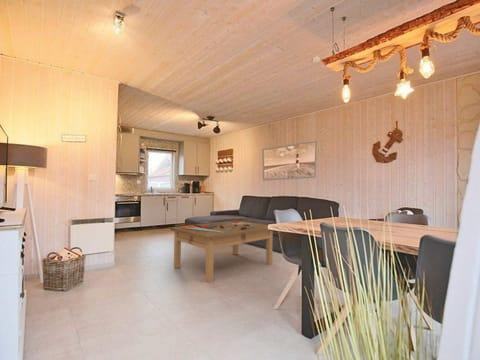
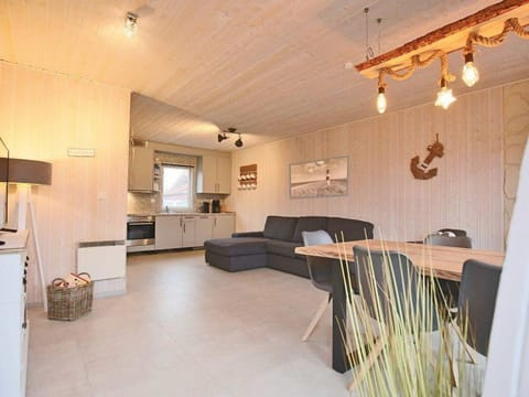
- coffee table [169,219,274,284]
